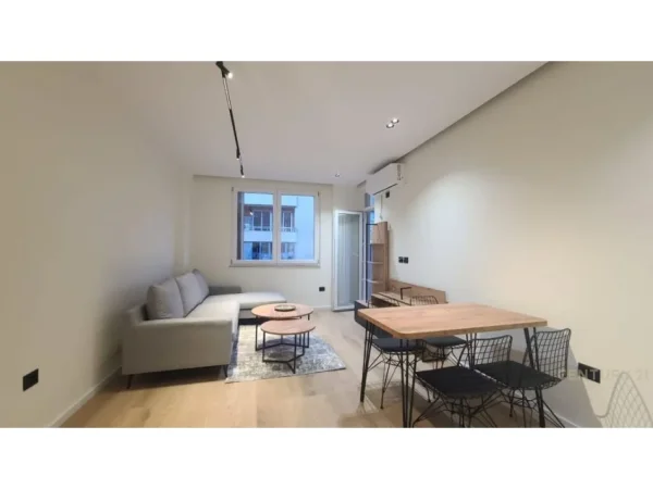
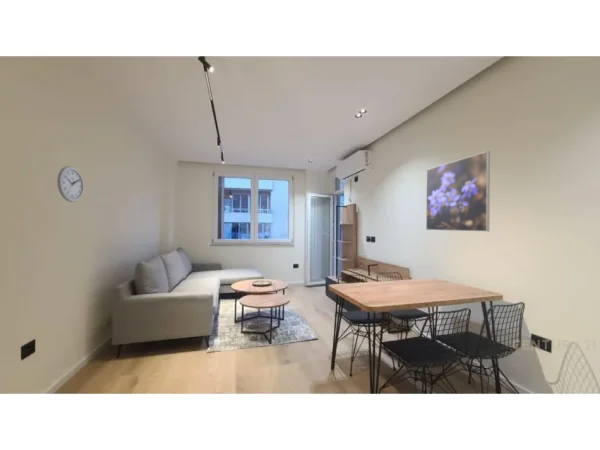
+ wall clock [56,165,85,203]
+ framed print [425,150,491,233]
